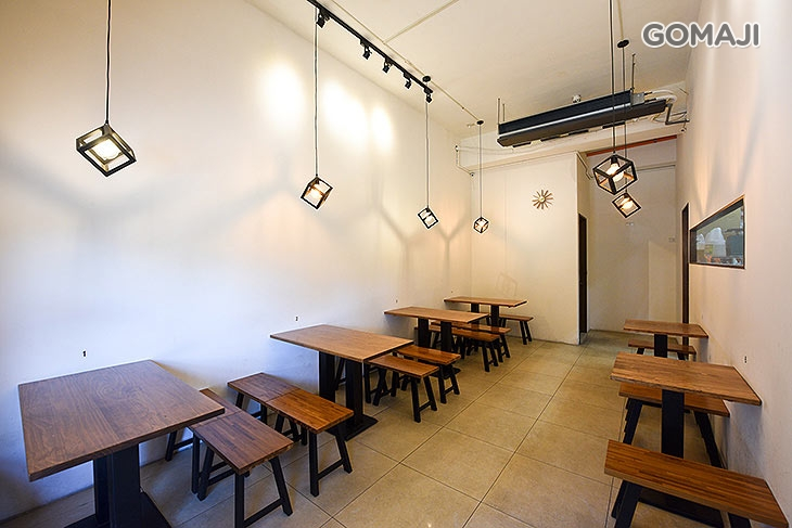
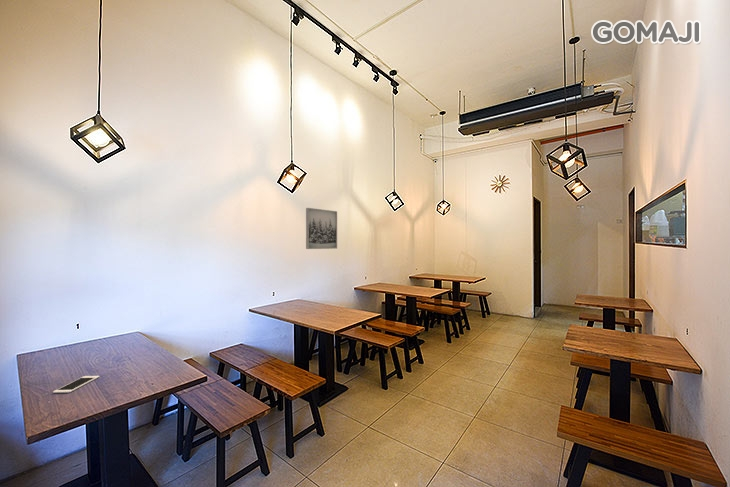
+ cell phone [52,375,100,394]
+ wall art [305,207,338,250]
